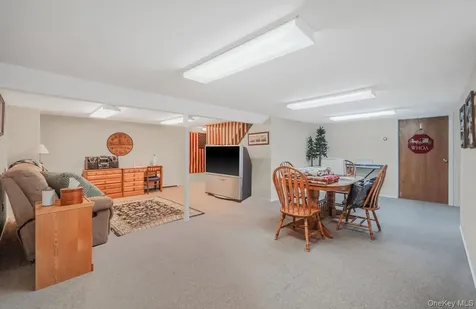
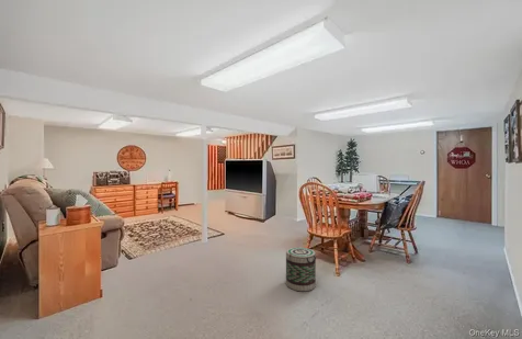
+ basket [285,247,317,292]
